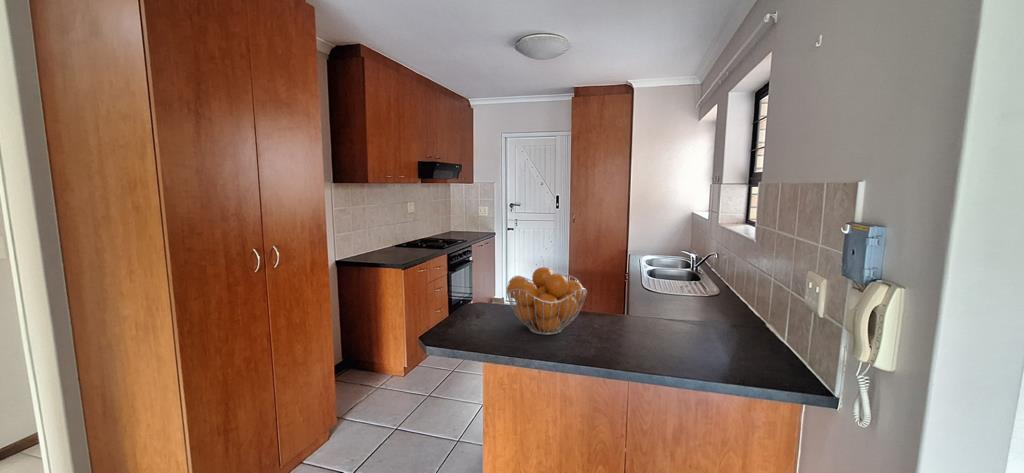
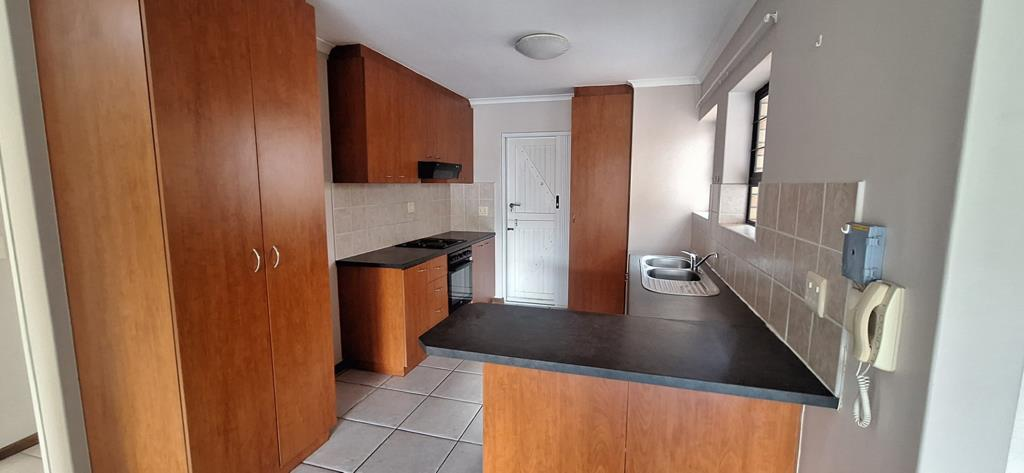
- fruit basket [505,266,588,336]
